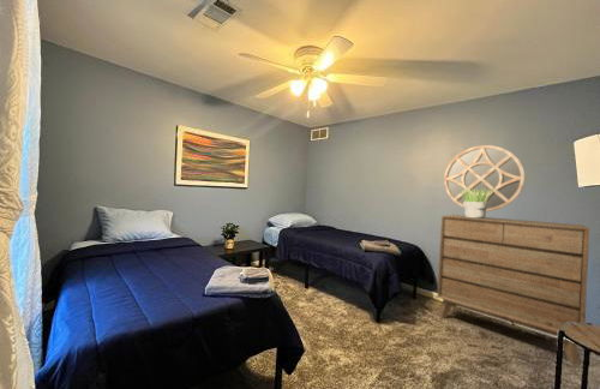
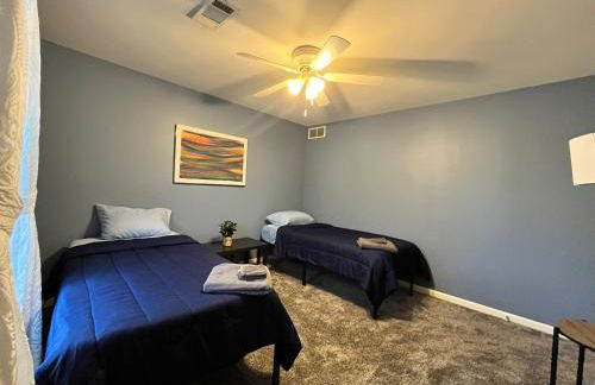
- dresser [437,214,590,366]
- home mirror [443,144,526,213]
- potted plant [458,187,496,219]
